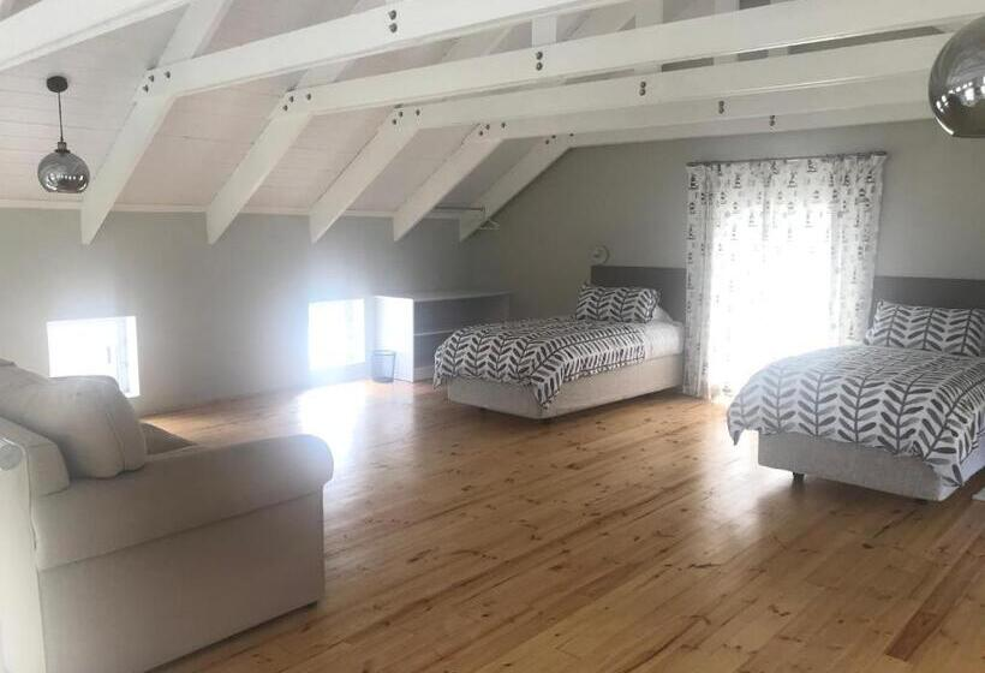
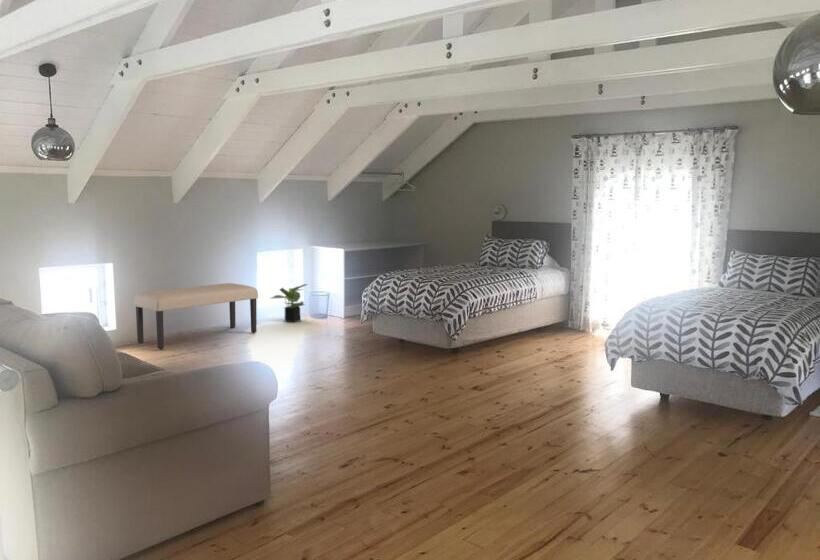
+ bench [133,282,259,350]
+ potted plant [270,283,309,323]
